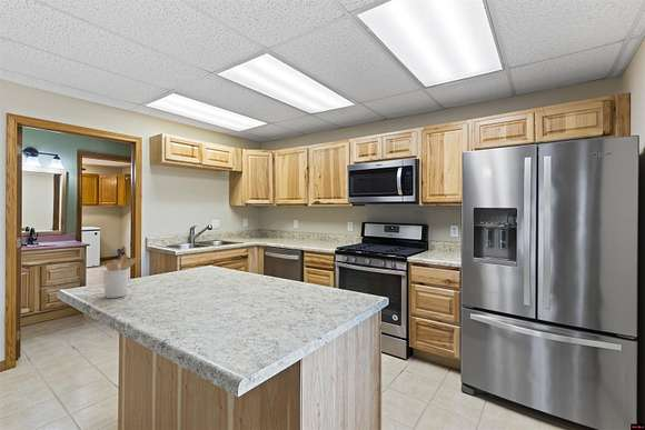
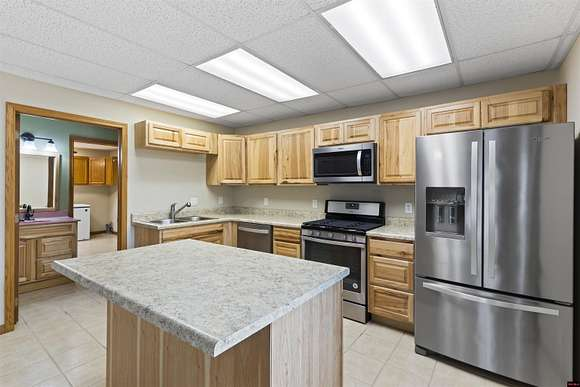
- utensil holder [102,253,142,299]
